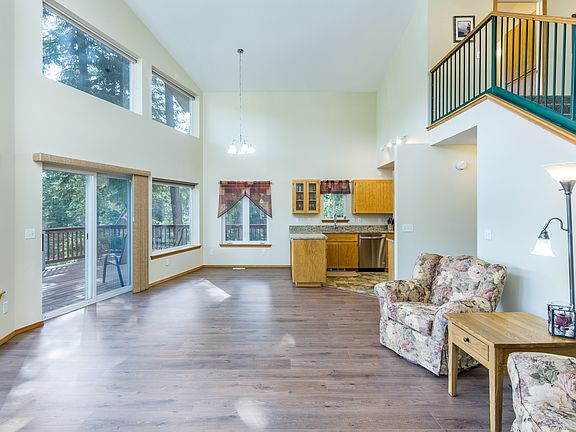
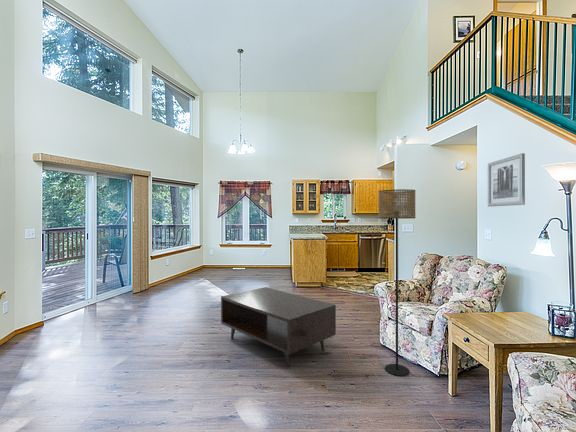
+ floor lamp [378,188,417,377]
+ wall art [487,152,526,208]
+ coffee table [220,286,337,368]
